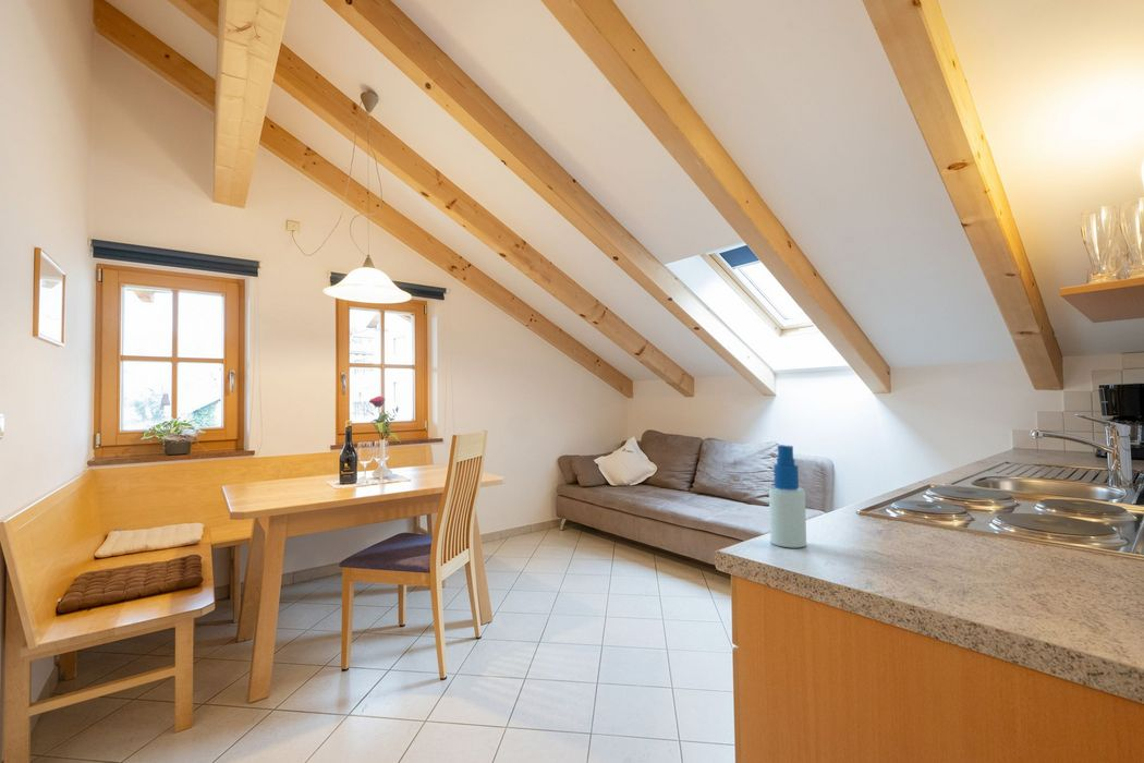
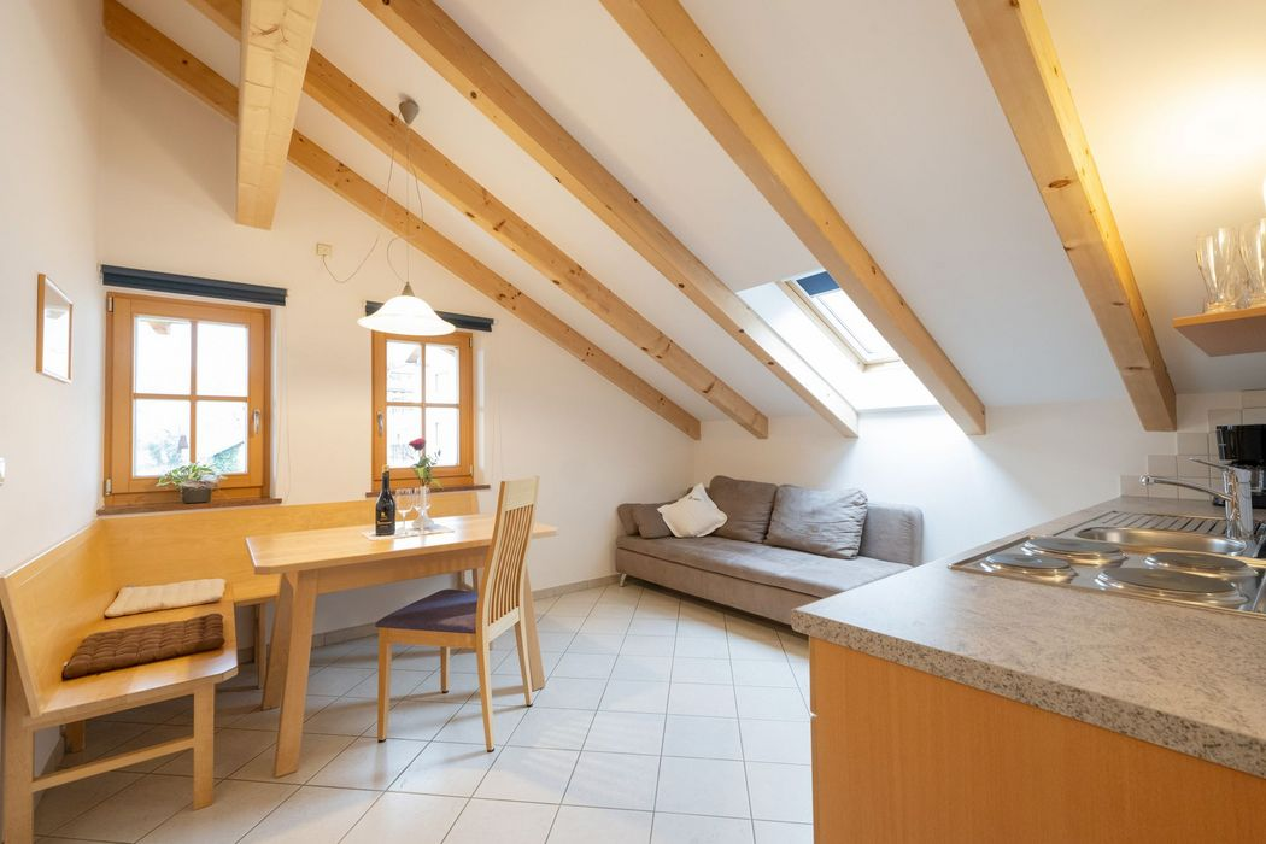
- spray bottle [768,444,807,548]
